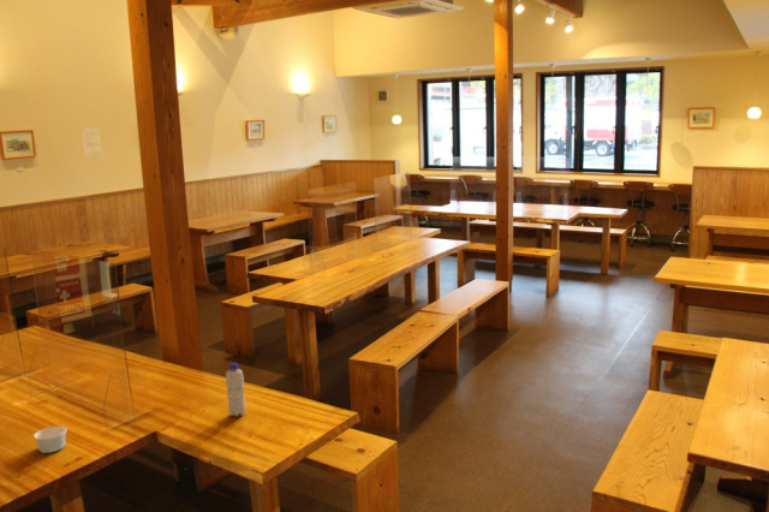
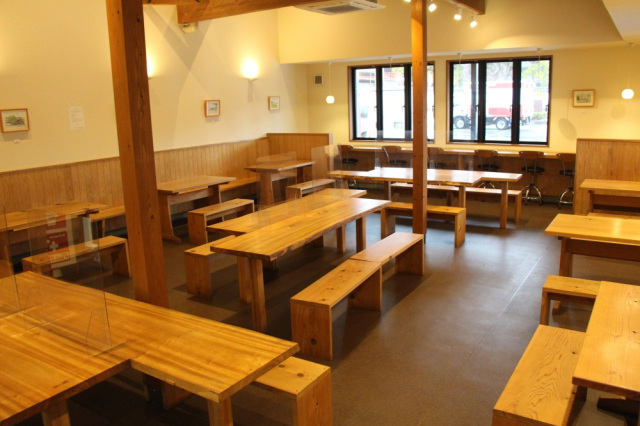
- bottle [225,362,246,417]
- paper cup [32,425,68,454]
